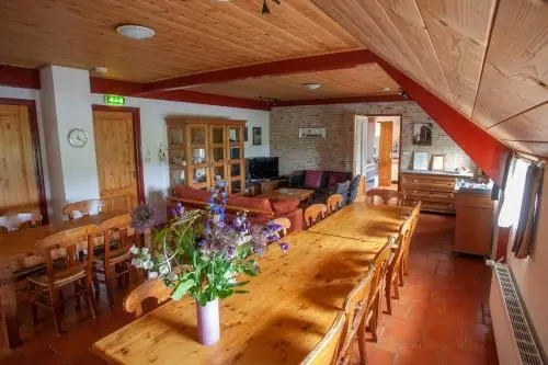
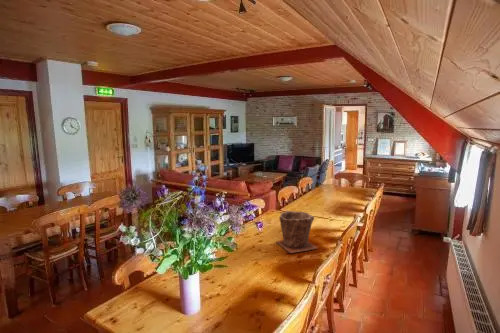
+ plant pot [276,210,318,254]
